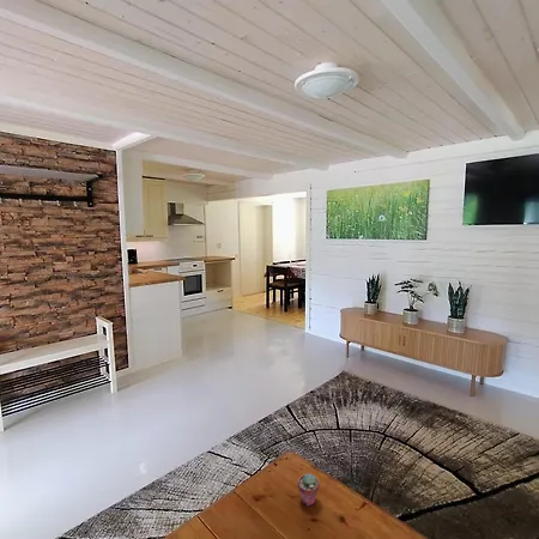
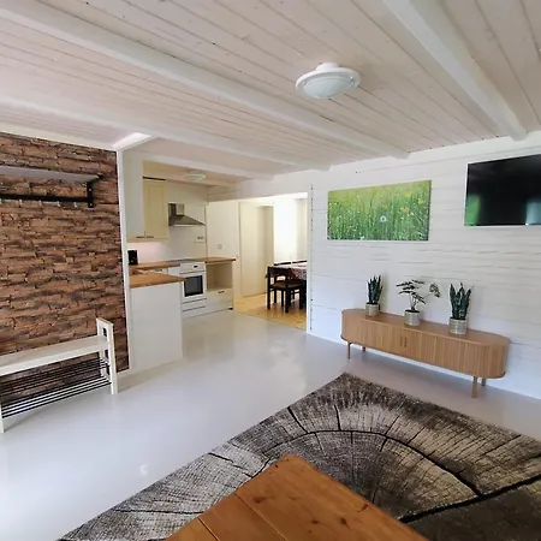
- potted succulent [296,472,321,507]
